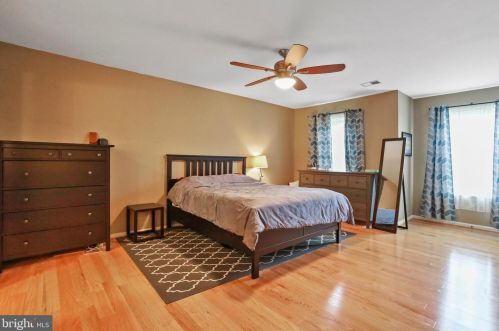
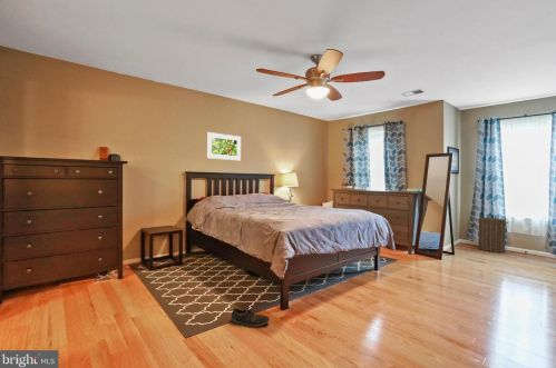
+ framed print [206,131,242,161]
+ laundry hamper [475,213,510,253]
+ shoe [231,307,271,328]
